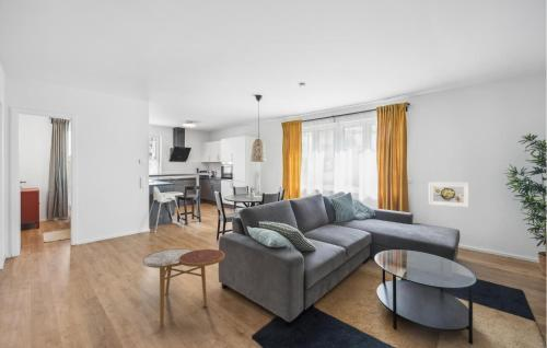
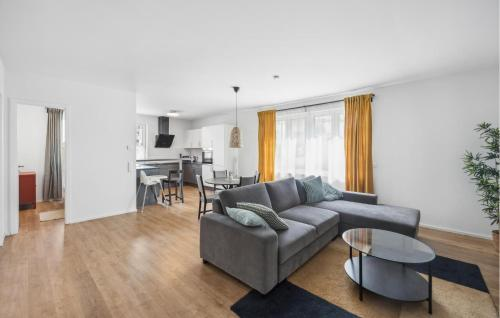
- side table [142,247,225,329]
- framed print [428,181,470,208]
